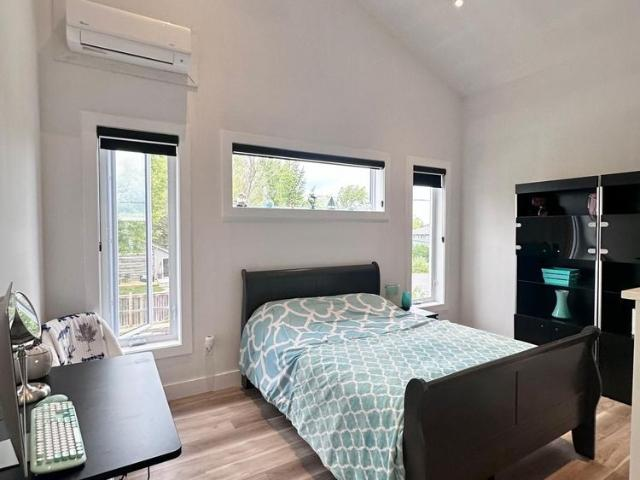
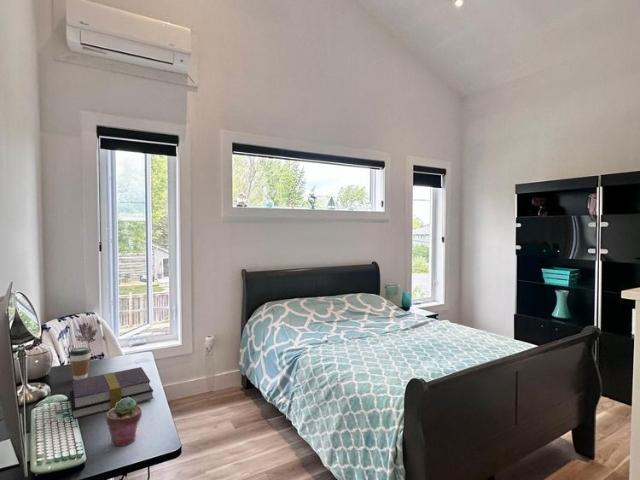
+ book [68,366,155,420]
+ coffee cup [68,346,92,380]
+ potted succulent [105,397,143,447]
